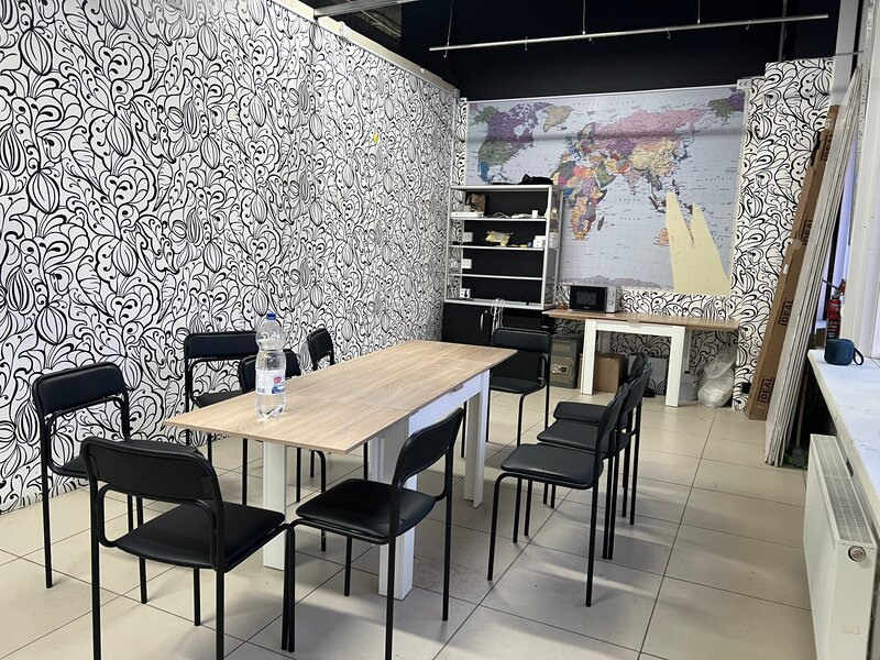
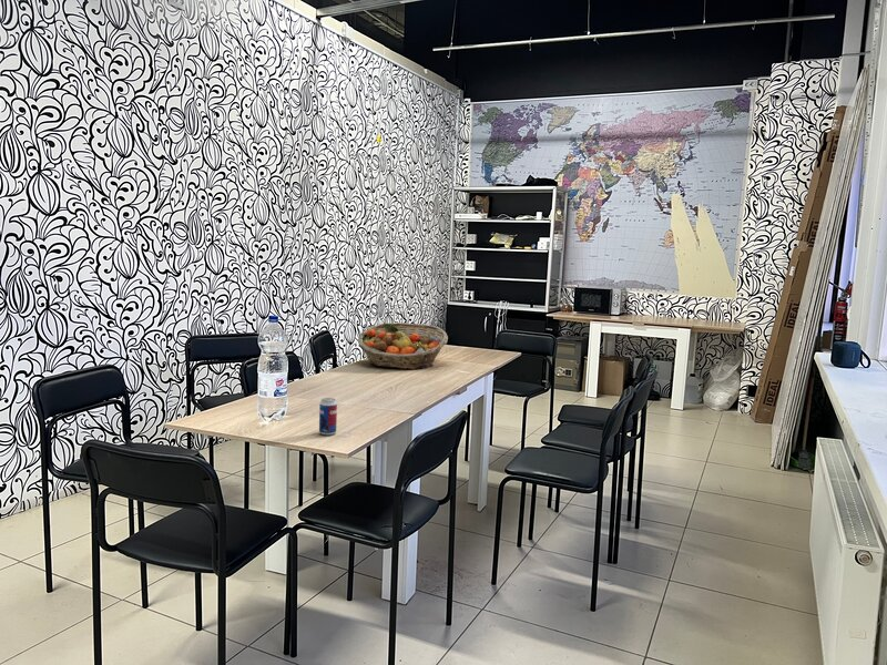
+ beverage can [318,397,338,436]
+ fruit basket [357,321,449,370]
